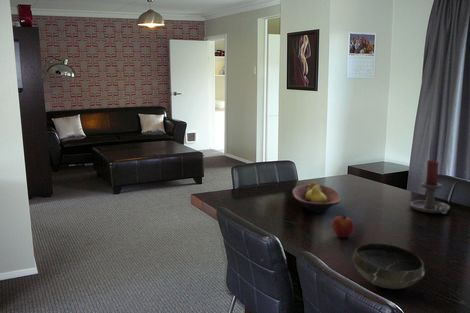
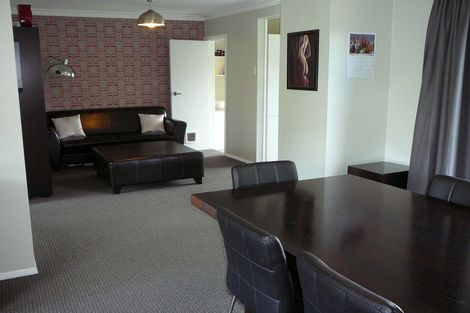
- fruit bowl [291,181,341,213]
- candle holder [410,159,451,215]
- bowl [351,242,426,290]
- apple [331,212,355,239]
